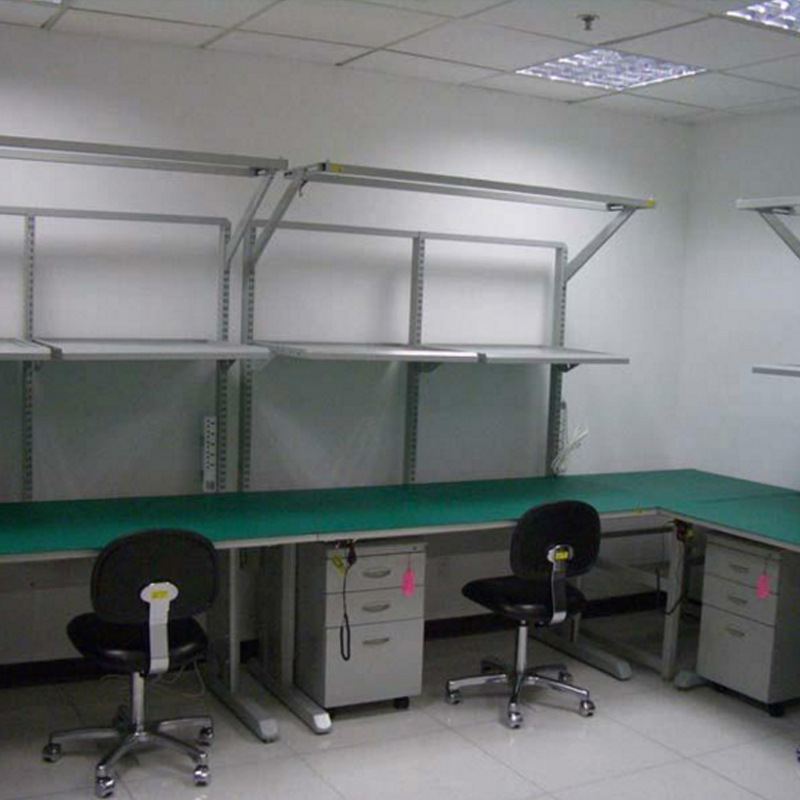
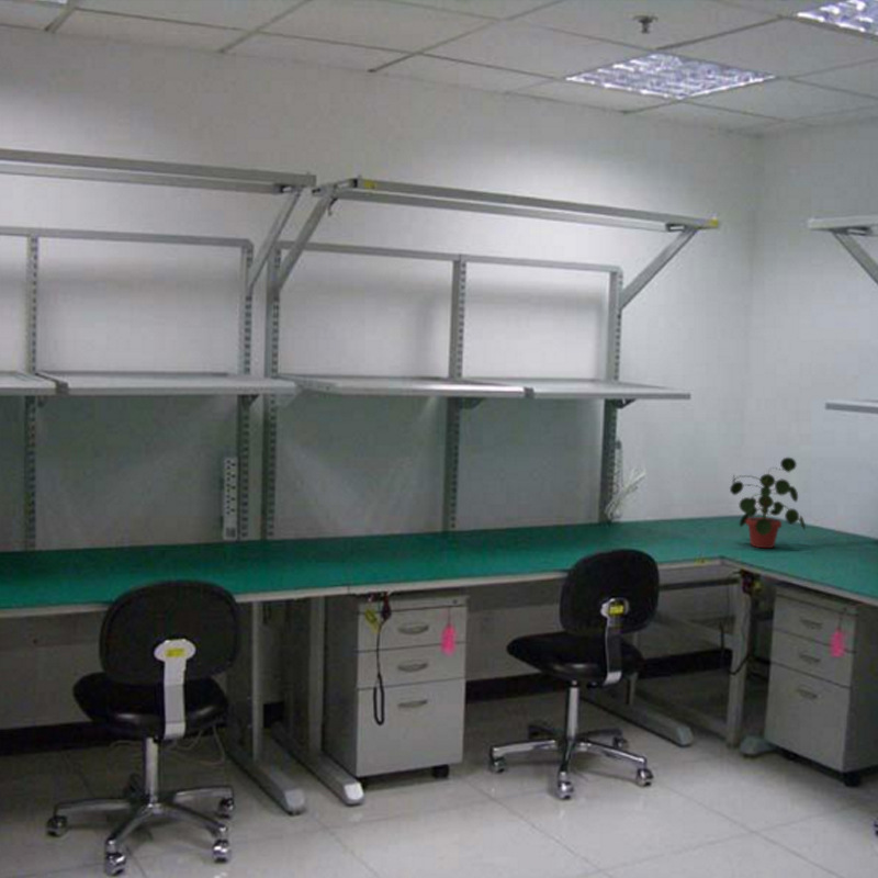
+ potted plant [729,457,807,549]
